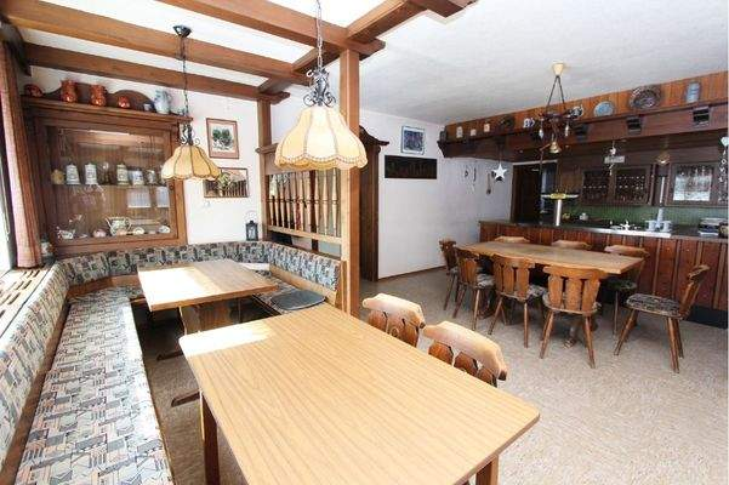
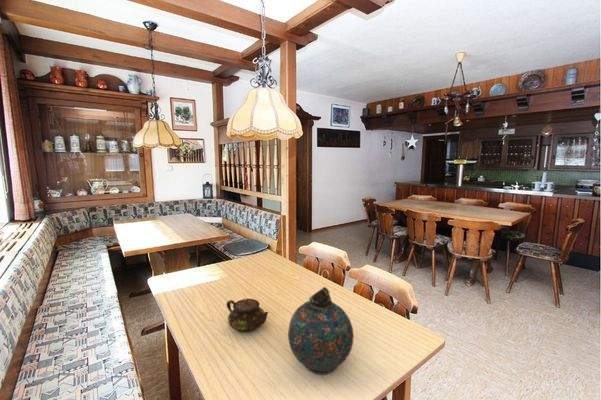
+ teapot [226,297,269,333]
+ snuff bottle [287,286,355,376]
